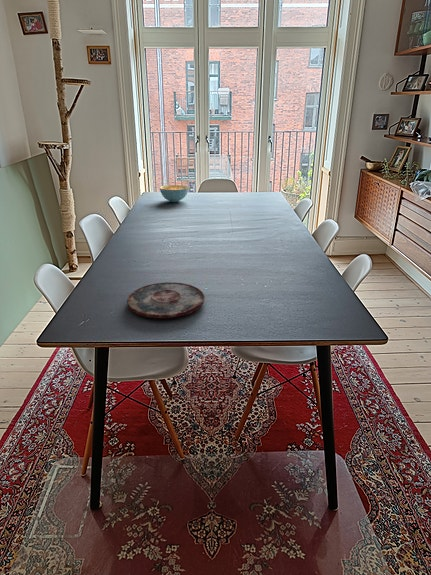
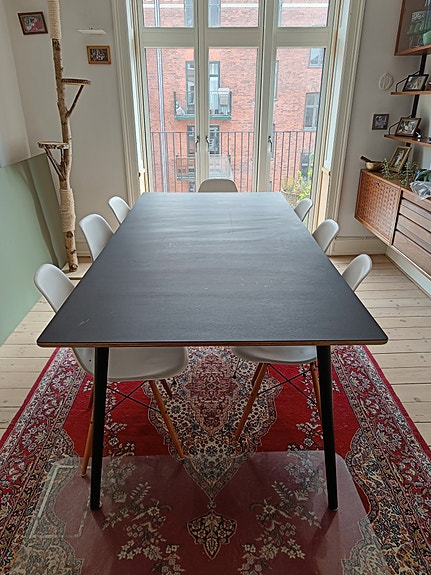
- plate [126,281,206,319]
- cereal bowl [159,184,189,203]
